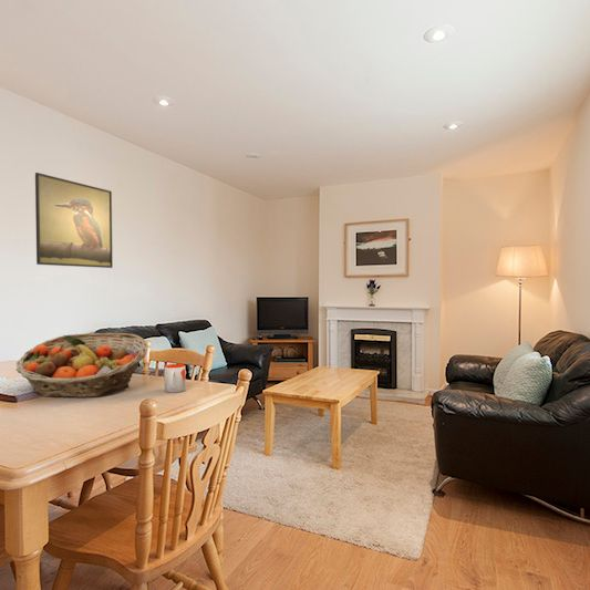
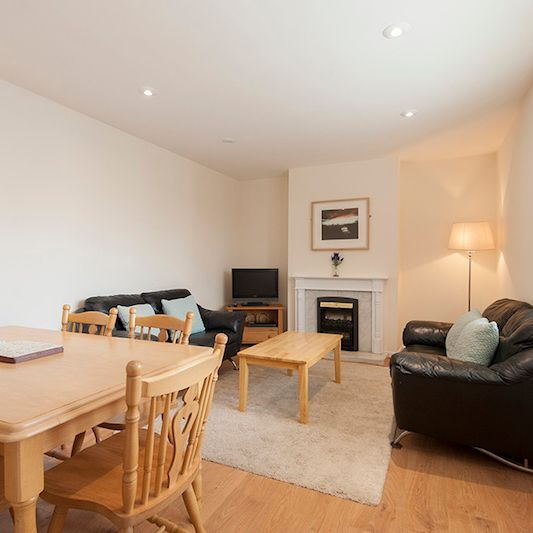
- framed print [34,172,114,269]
- fruit basket [15,332,148,398]
- mug [164,363,187,394]
